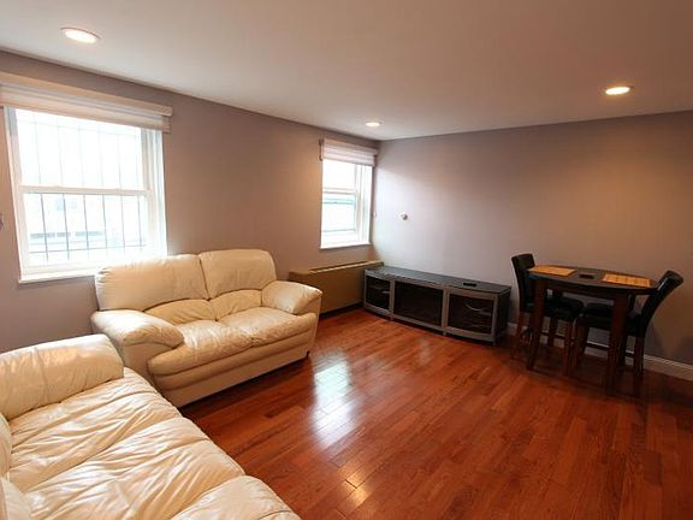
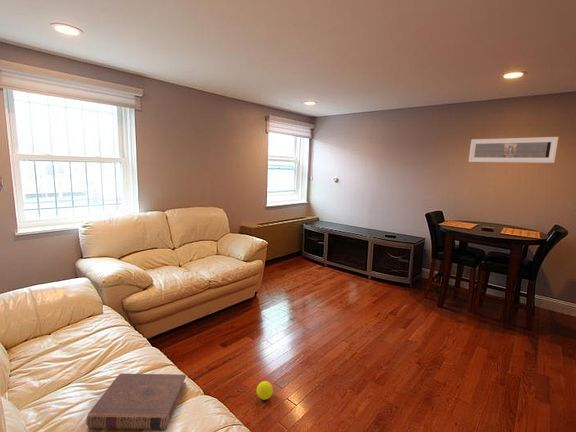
+ book [85,372,187,430]
+ ball [256,380,274,401]
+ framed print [468,136,559,164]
